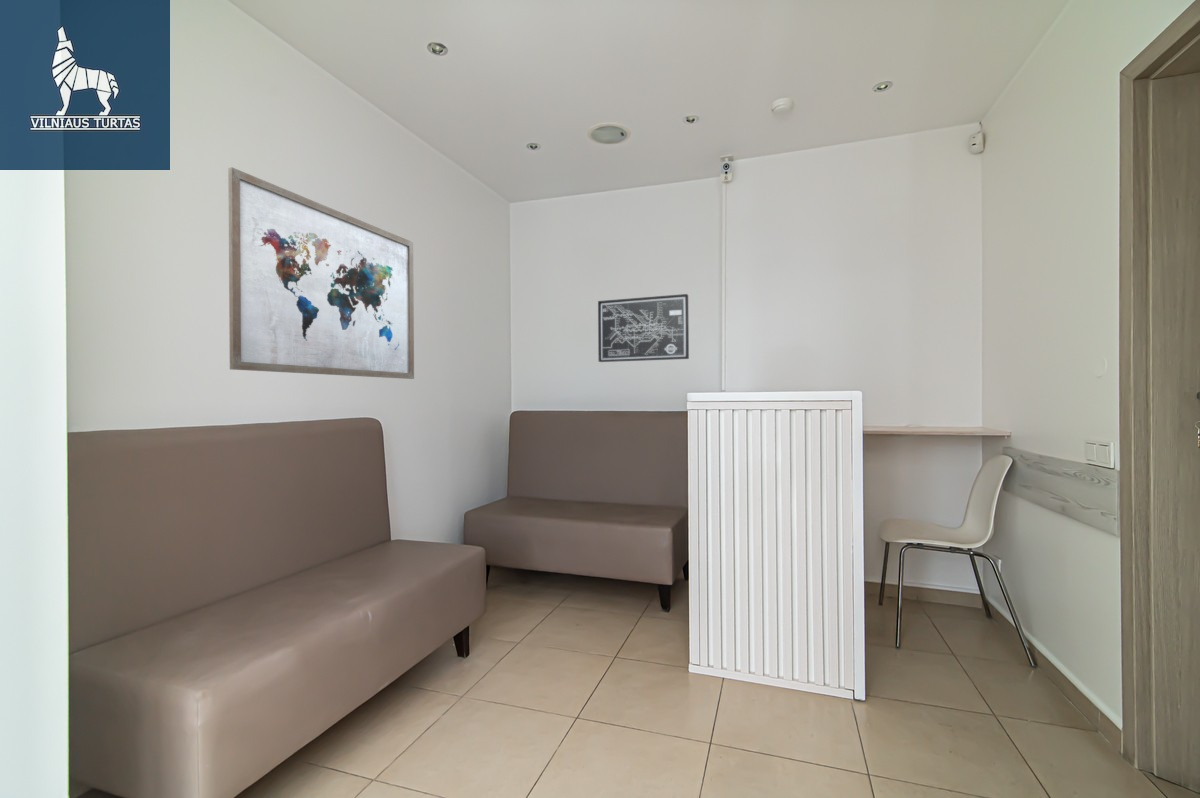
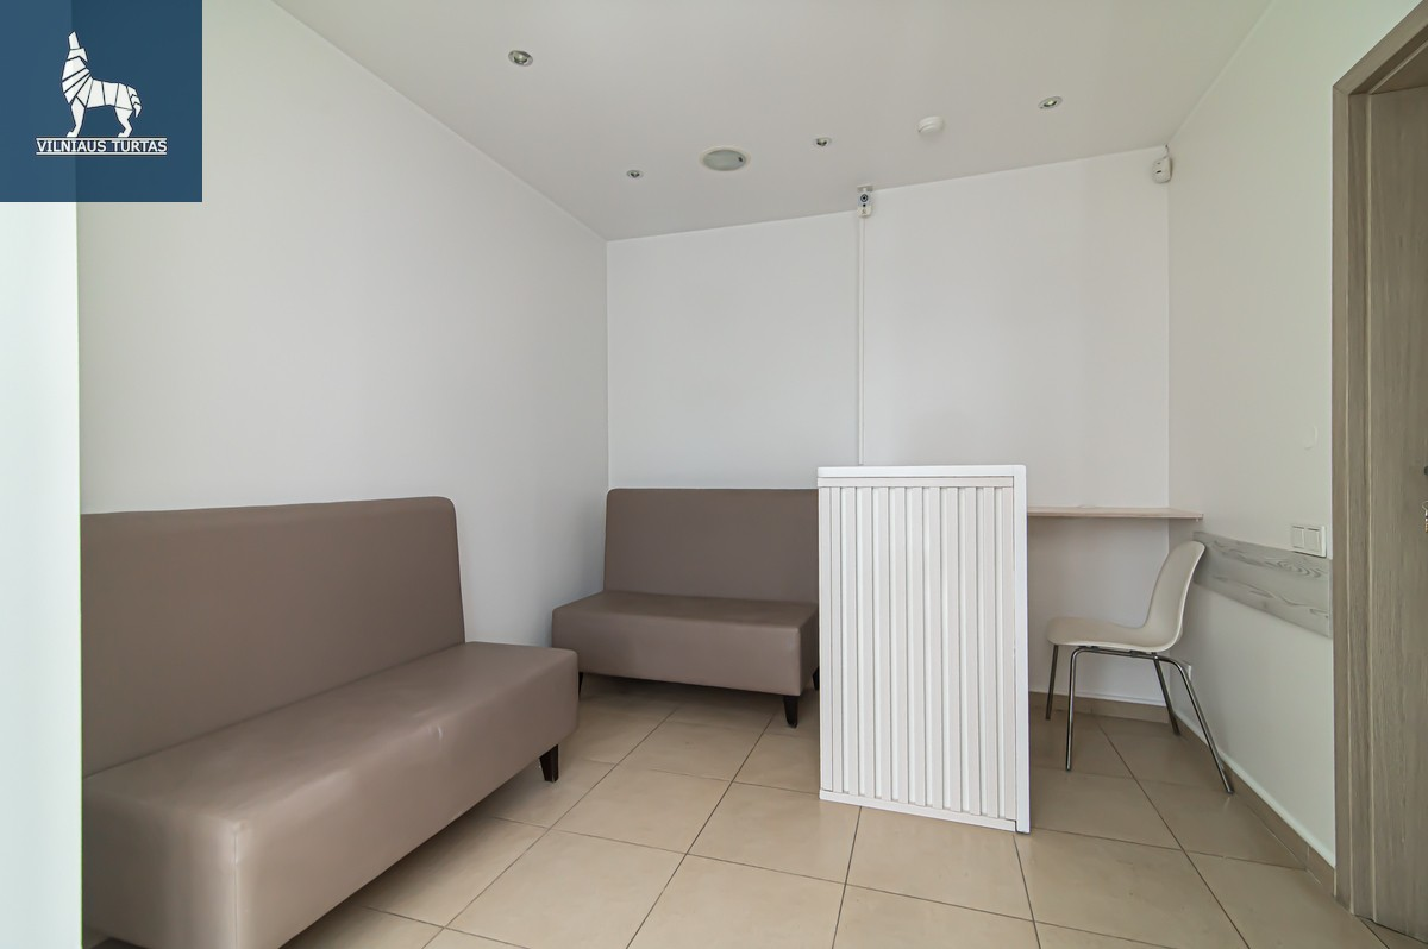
- wall art [227,166,415,380]
- wall art [597,293,690,363]
